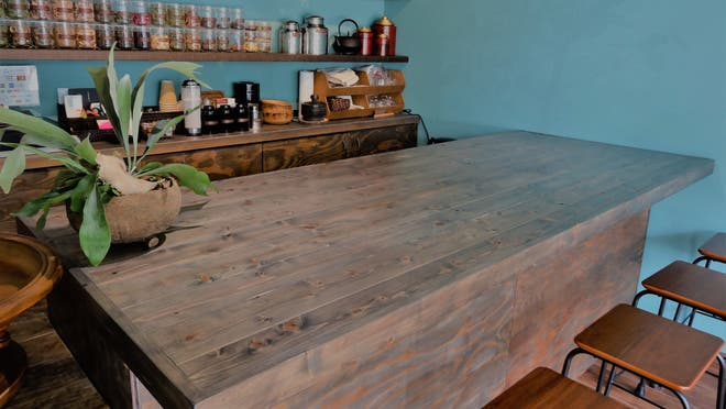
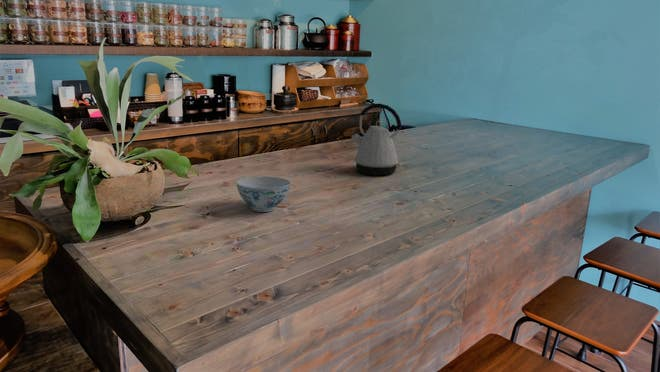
+ kettle [350,103,403,176]
+ chinaware [235,175,292,213]
